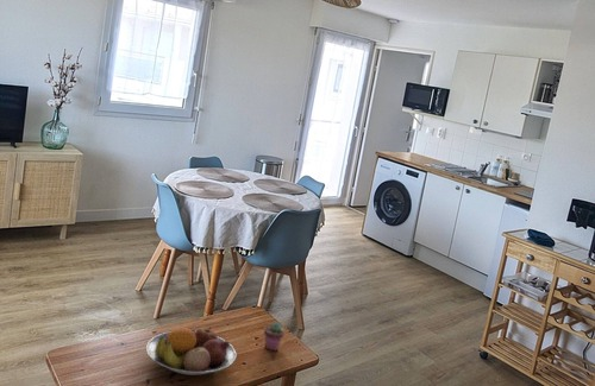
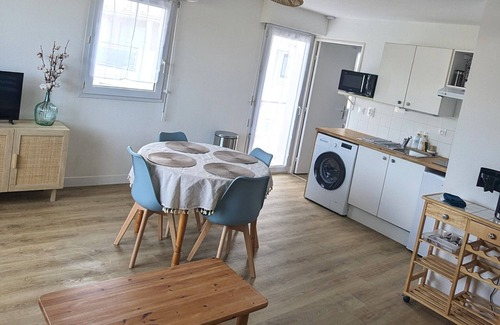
- potted succulent [263,321,286,352]
- fruit bowl [145,325,237,376]
